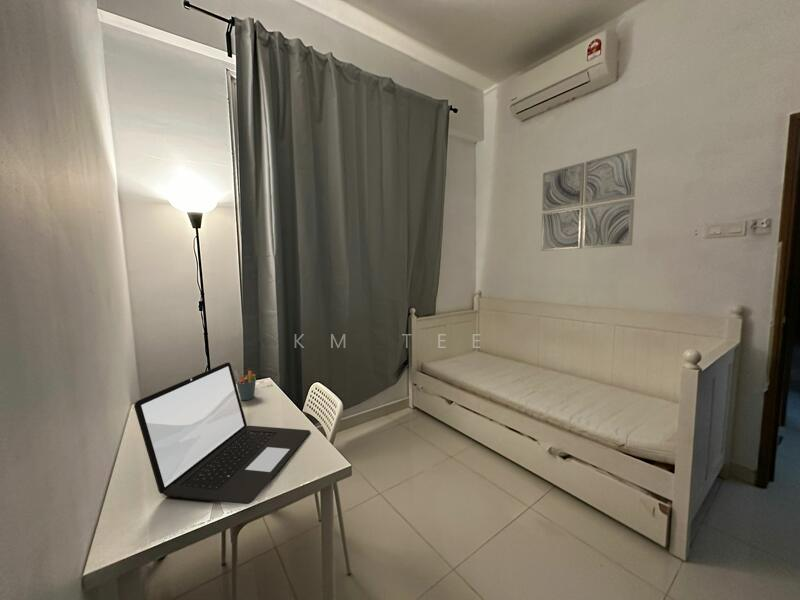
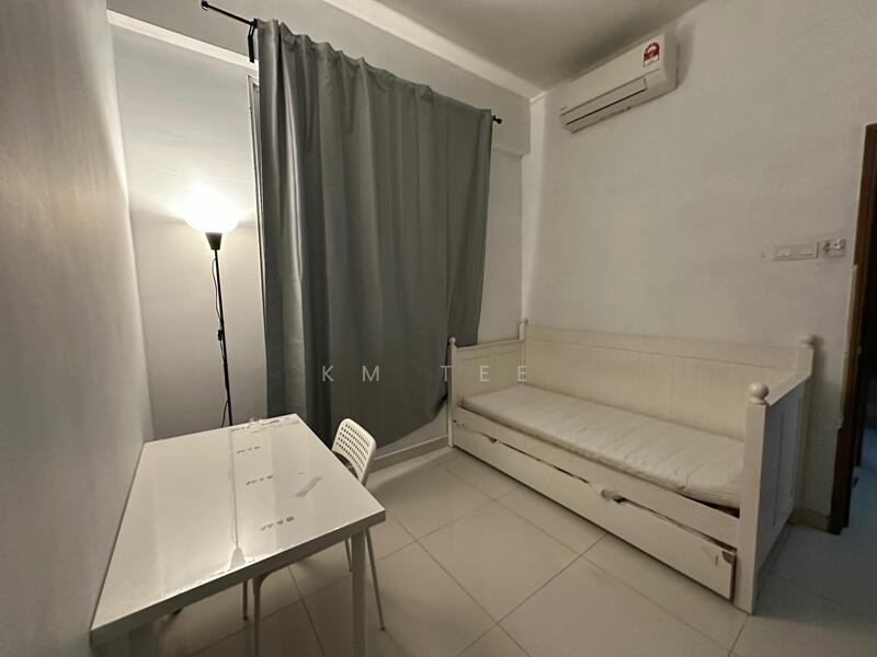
- laptop [133,361,311,505]
- pen holder [234,370,257,401]
- wall art [540,148,638,252]
